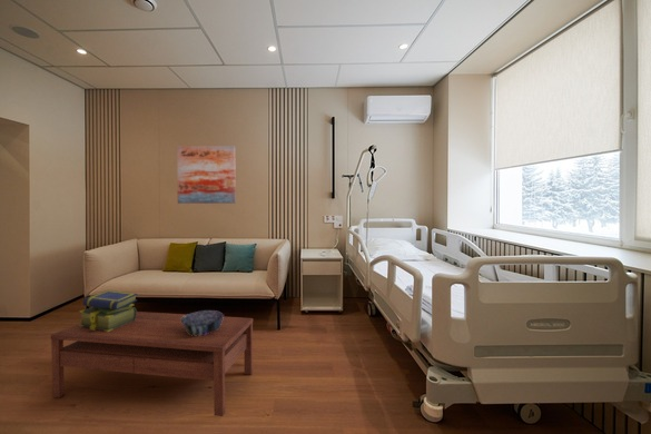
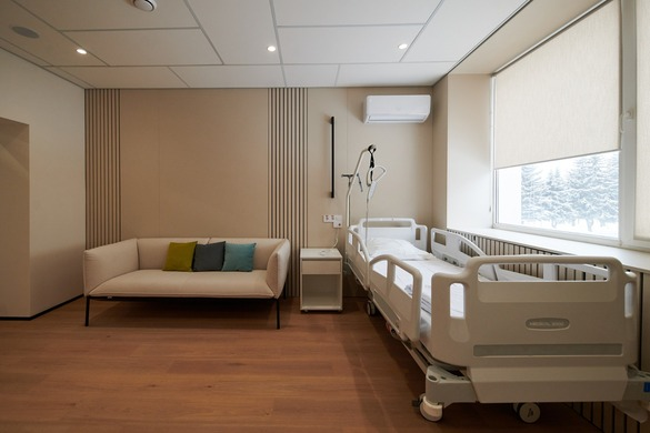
- wall art [176,145,237,205]
- coffee table [50,310,254,417]
- stack of books [78,289,139,332]
- decorative bowl [181,309,225,336]
